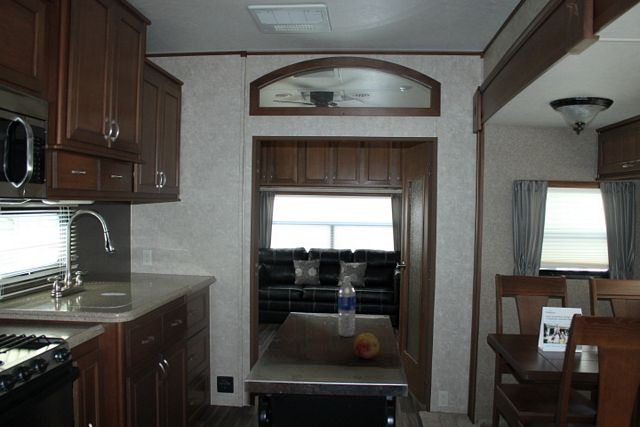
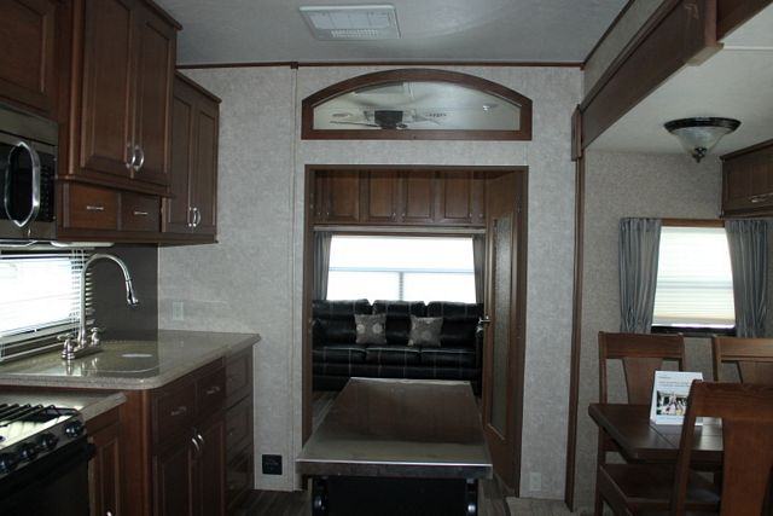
- water bottle [337,276,356,338]
- fruit [353,332,381,360]
